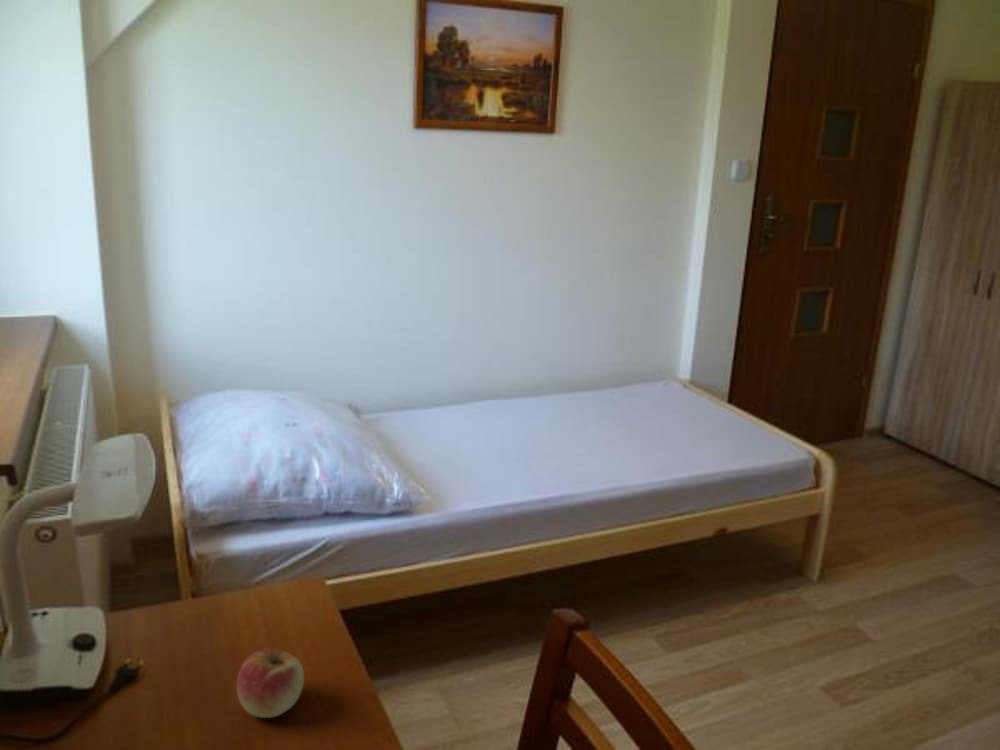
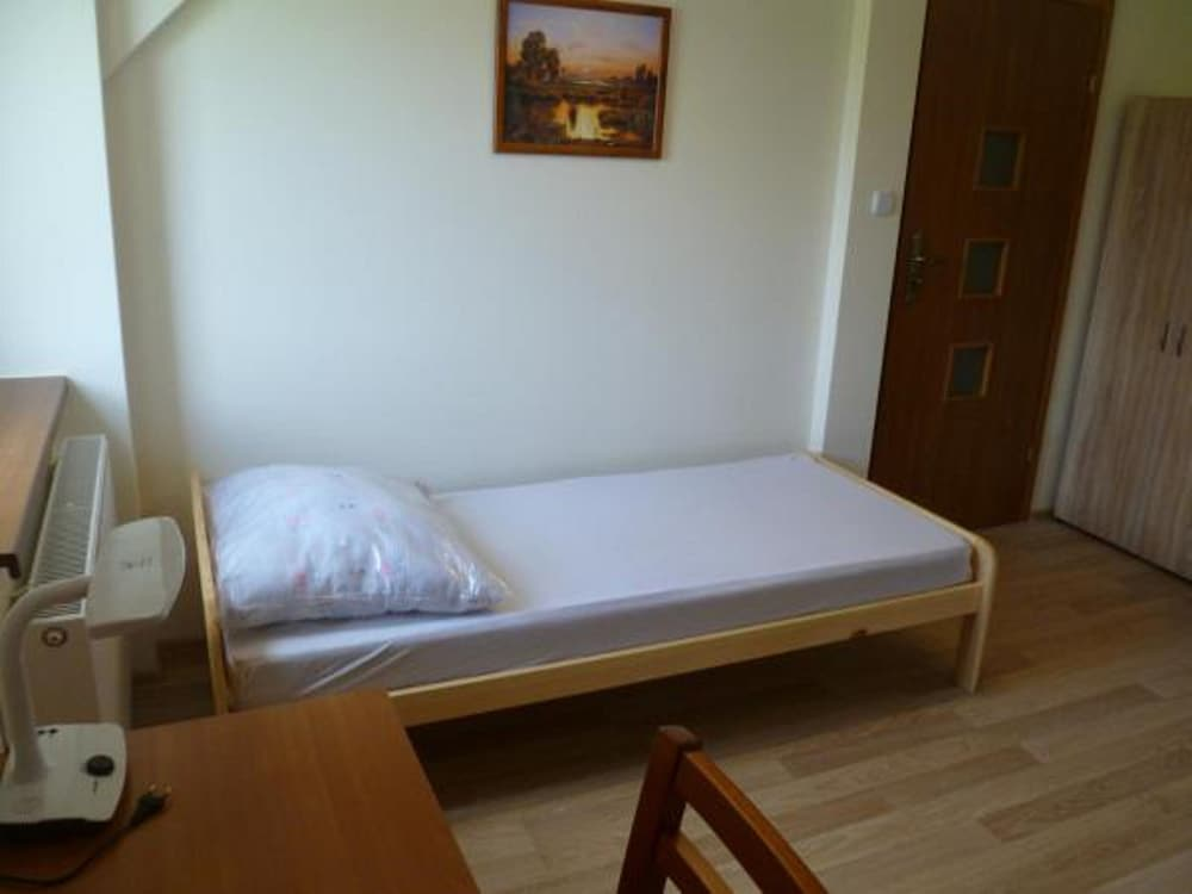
- apple [236,647,305,719]
